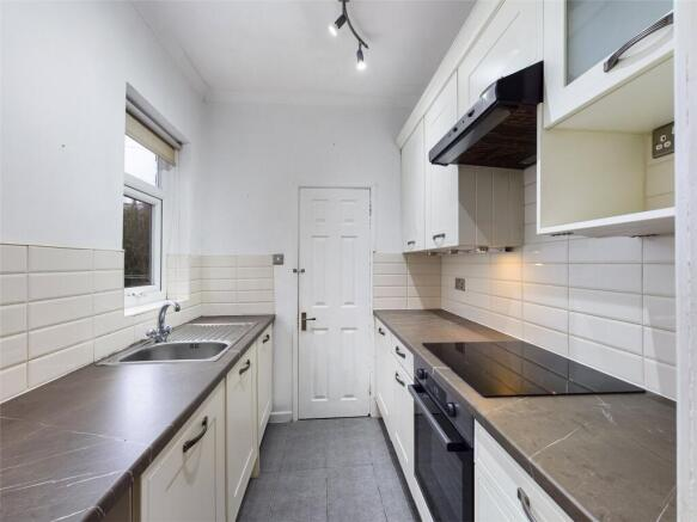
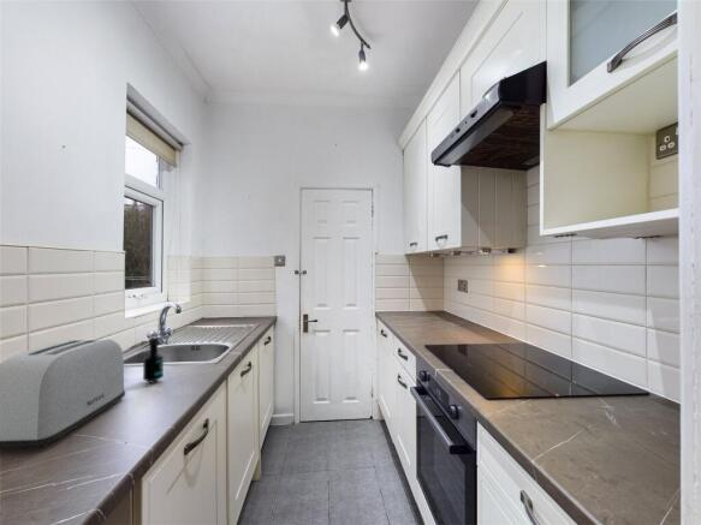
+ toaster [0,338,126,448]
+ bottle [142,336,165,384]
